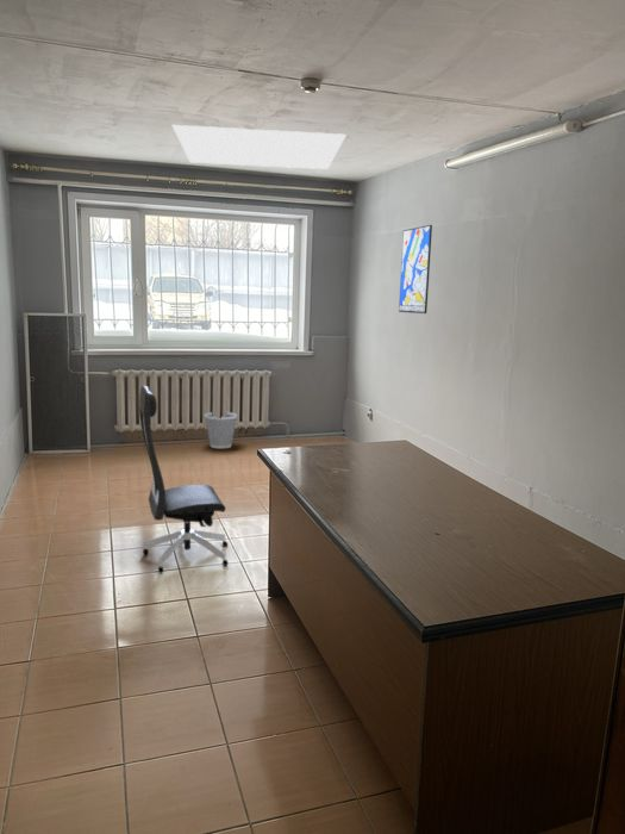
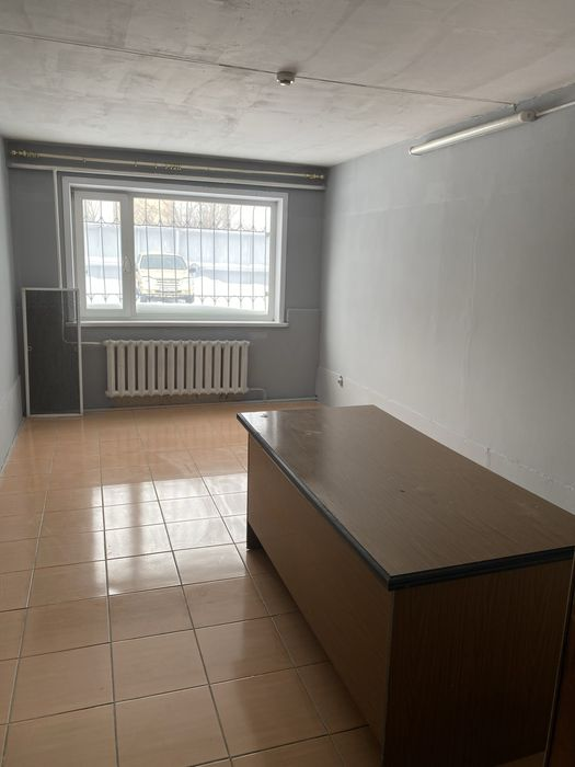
- office chair [138,385,230,574]
- light panel [170,124,348,170]
- wastebasket [204,411,238,449]
- wall art [398,224,433,315]
